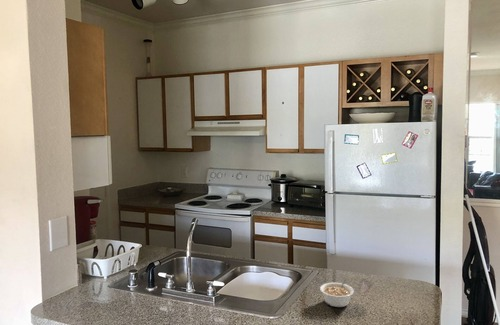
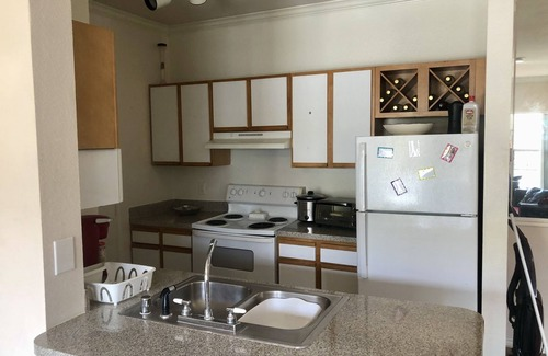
- legume [319,278,355,308]
